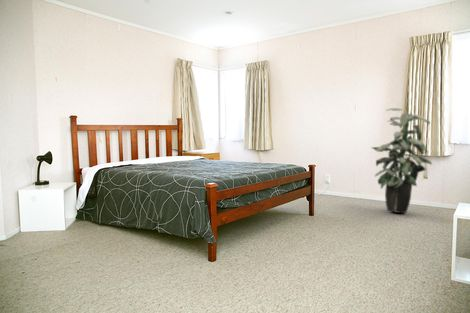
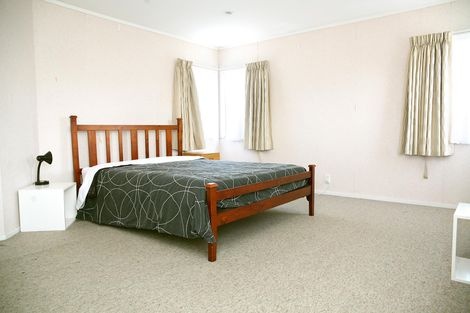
- indoor plant [371,107,433,214]
